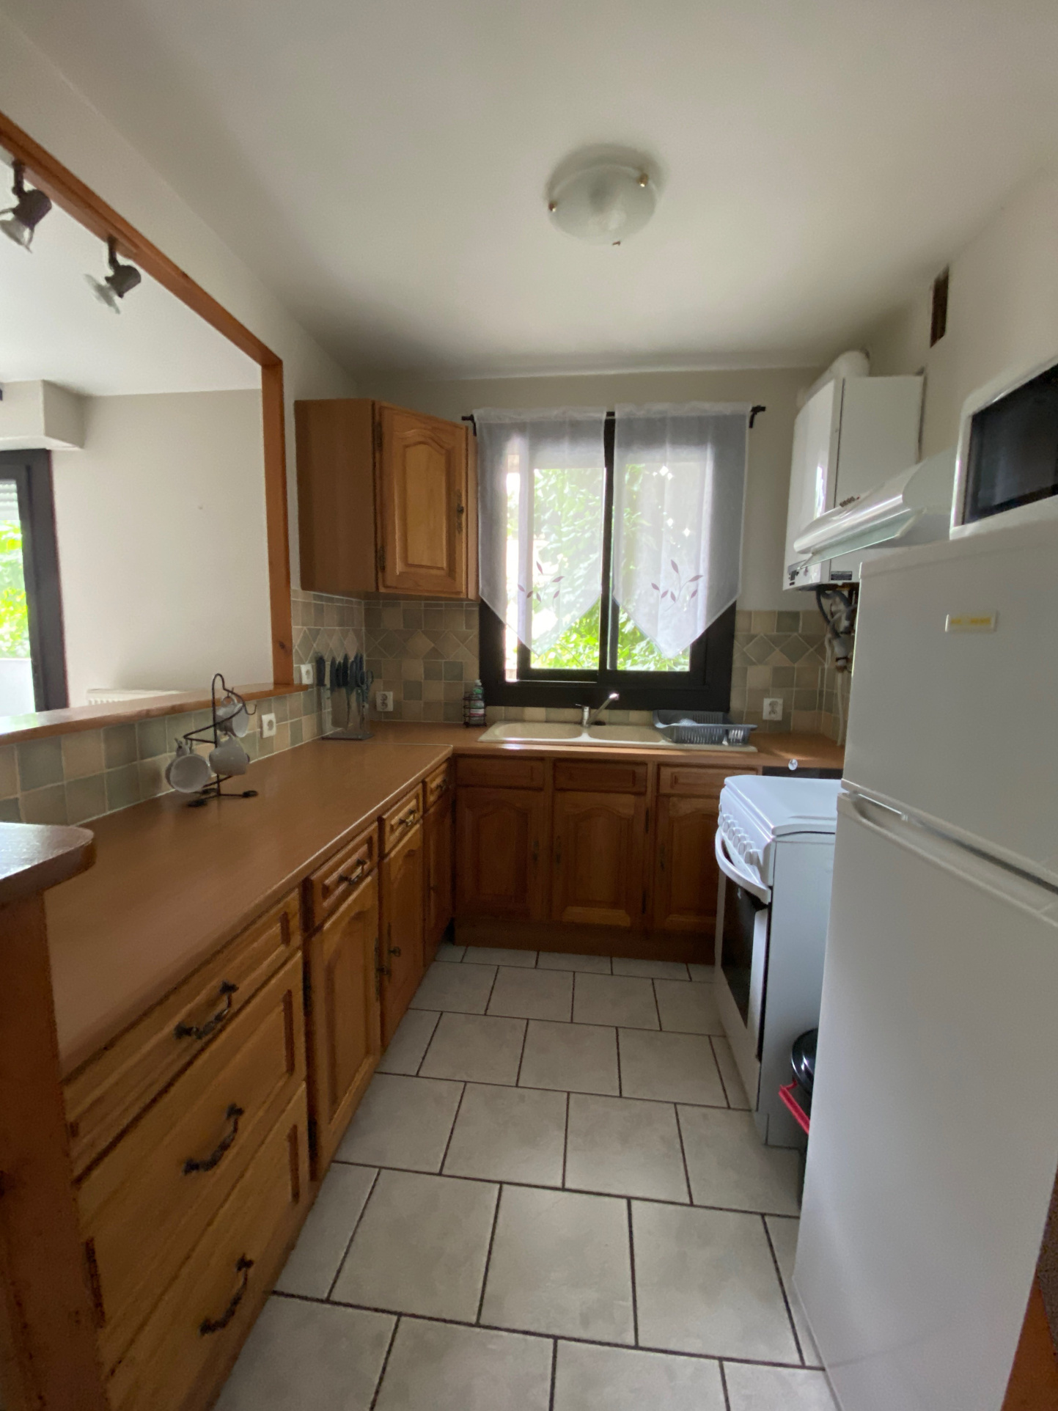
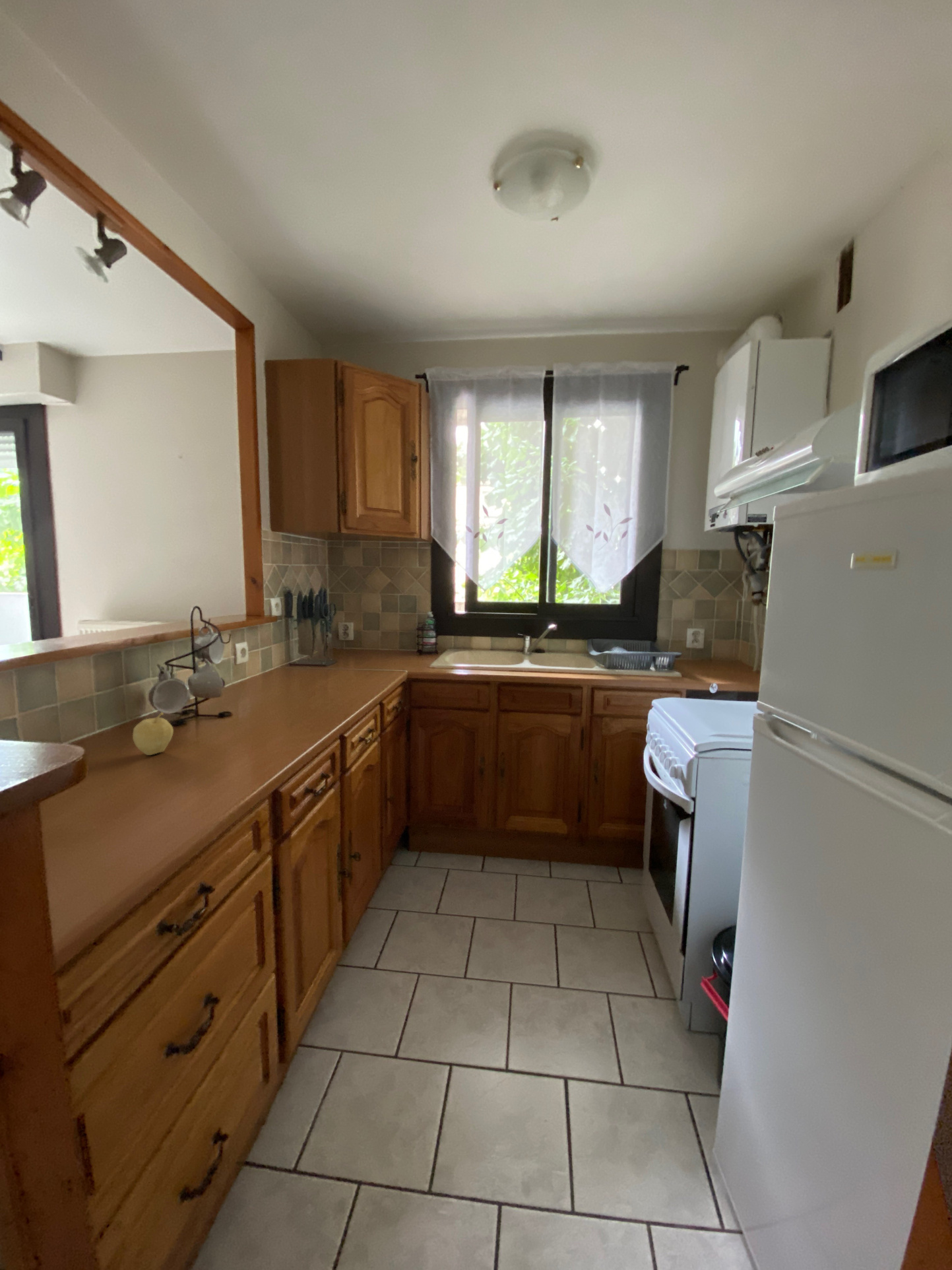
+ fruit [132,712,174,756]
